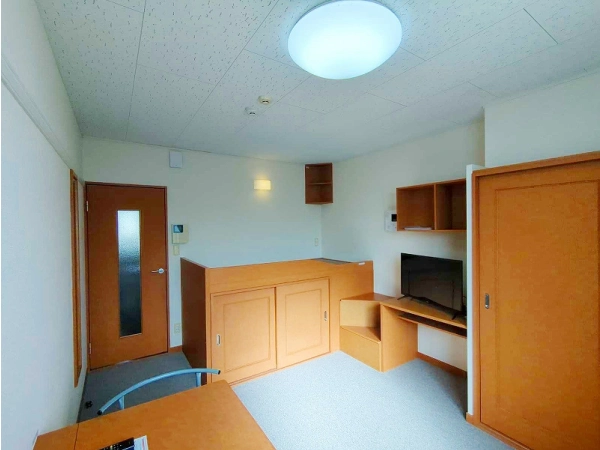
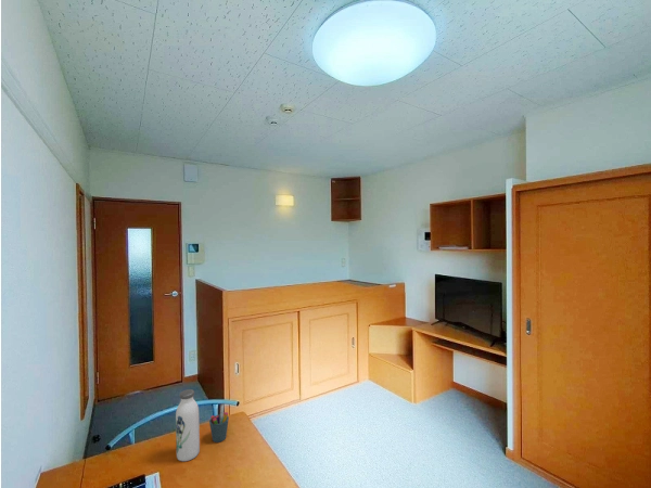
+ water bottle [175,388,201,462]
+ pen holder [208,403,230,444]
